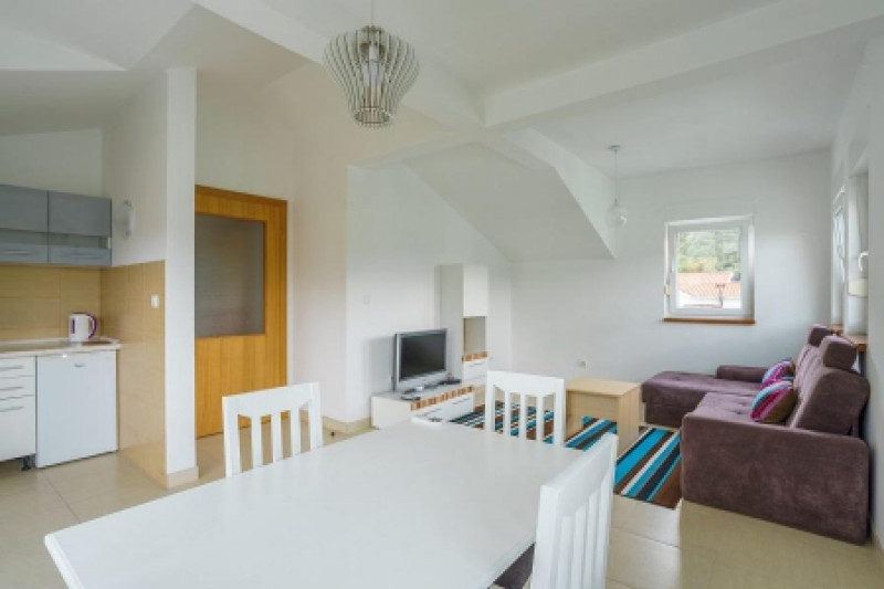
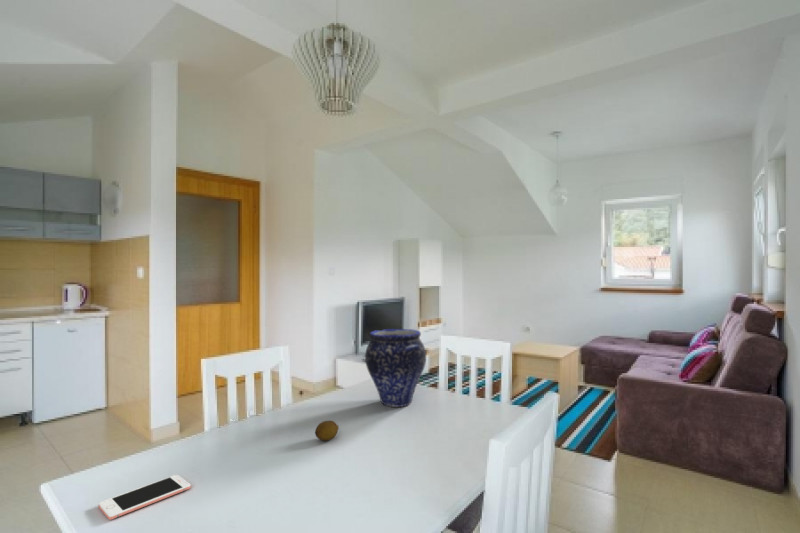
+ vase [364,328,427,408]
+ cell phone [98,474,192,521]
+ fruit [314,420,339,442]
